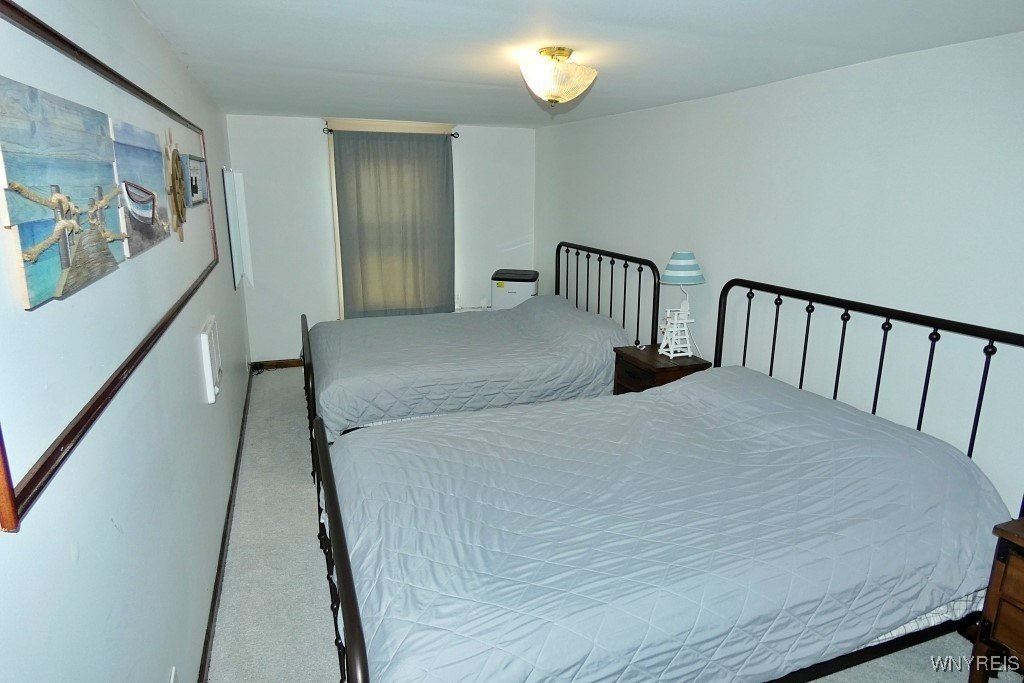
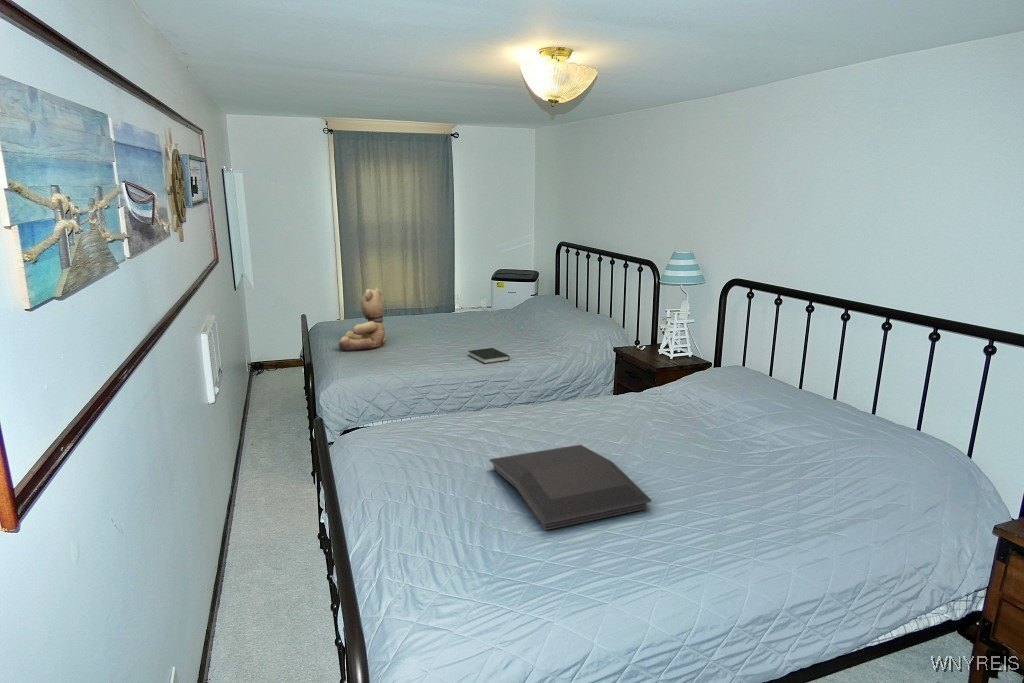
+ book [467,347,510,365]
+ serving tray [489,444,653,531]
+ teddy bear [338,287,387,352]
